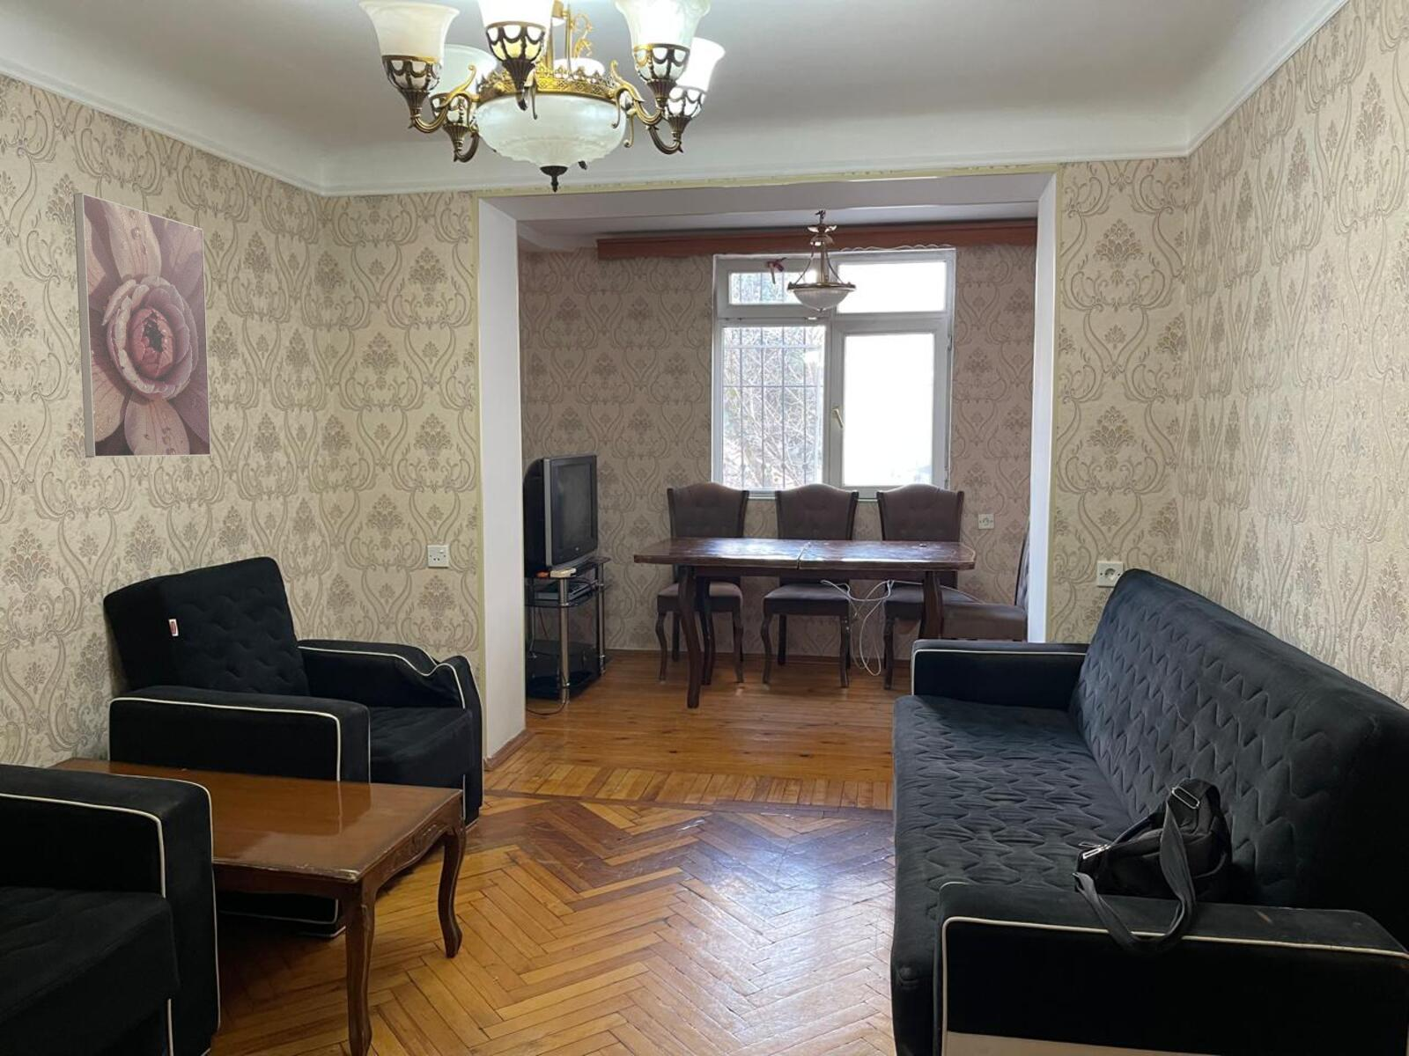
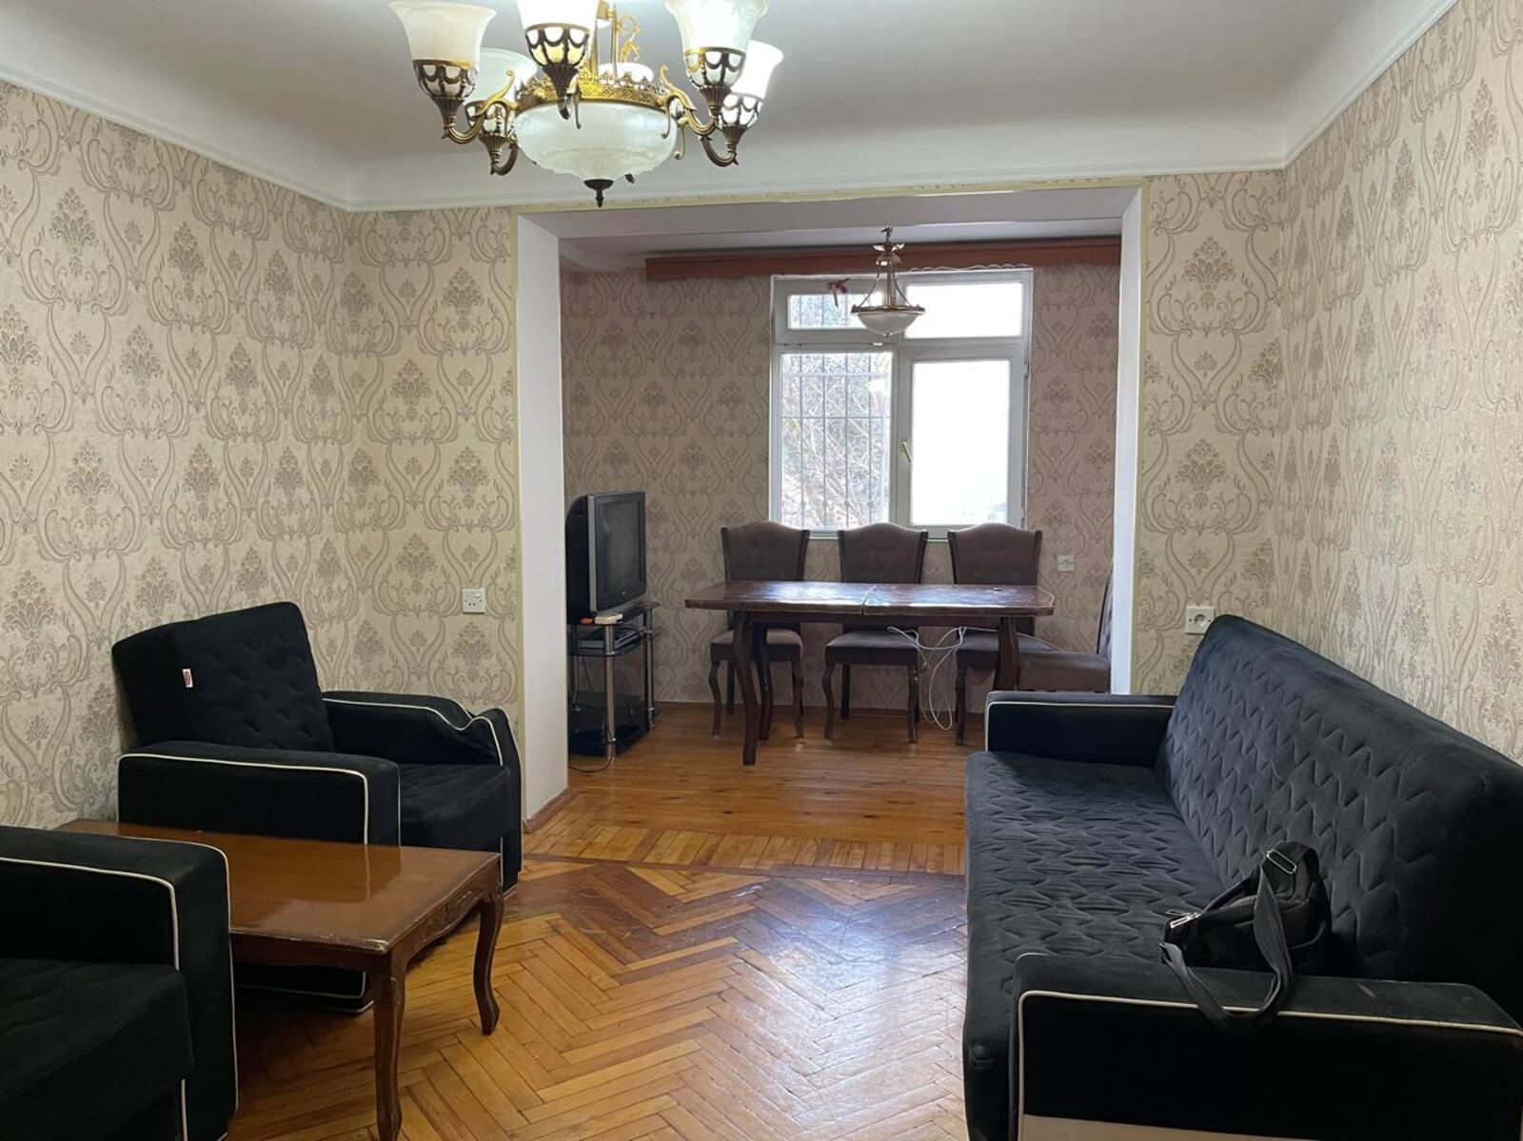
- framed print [72,192,212,458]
